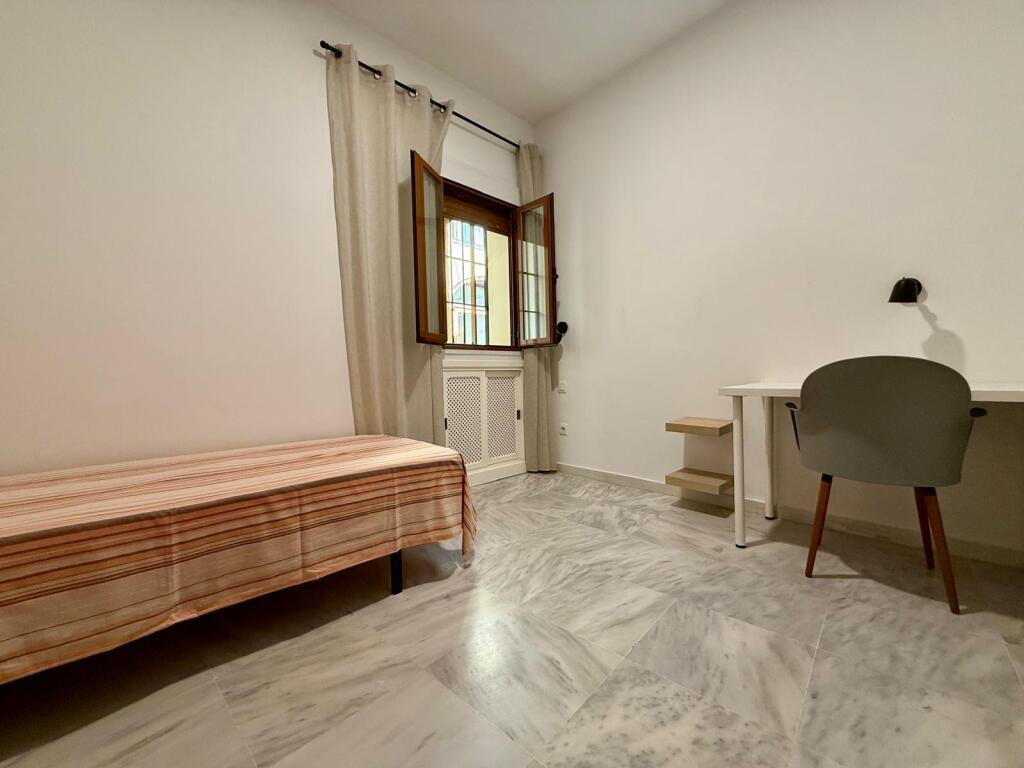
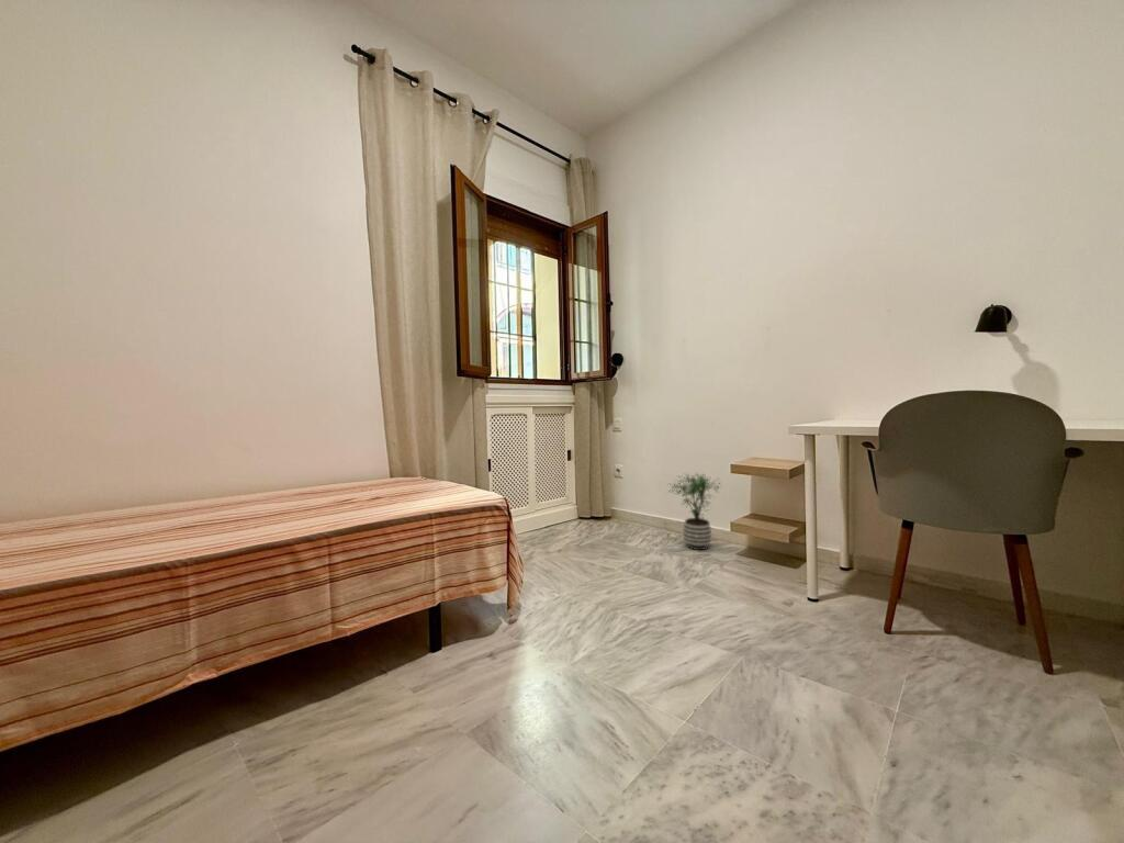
+ potted plant [666,472,722,551]
